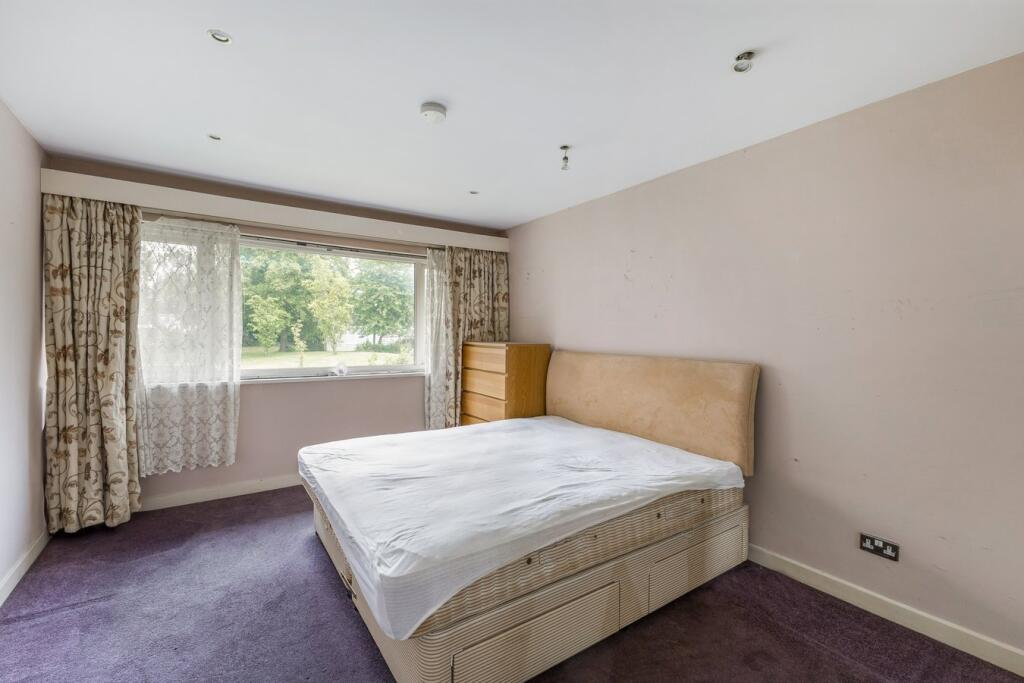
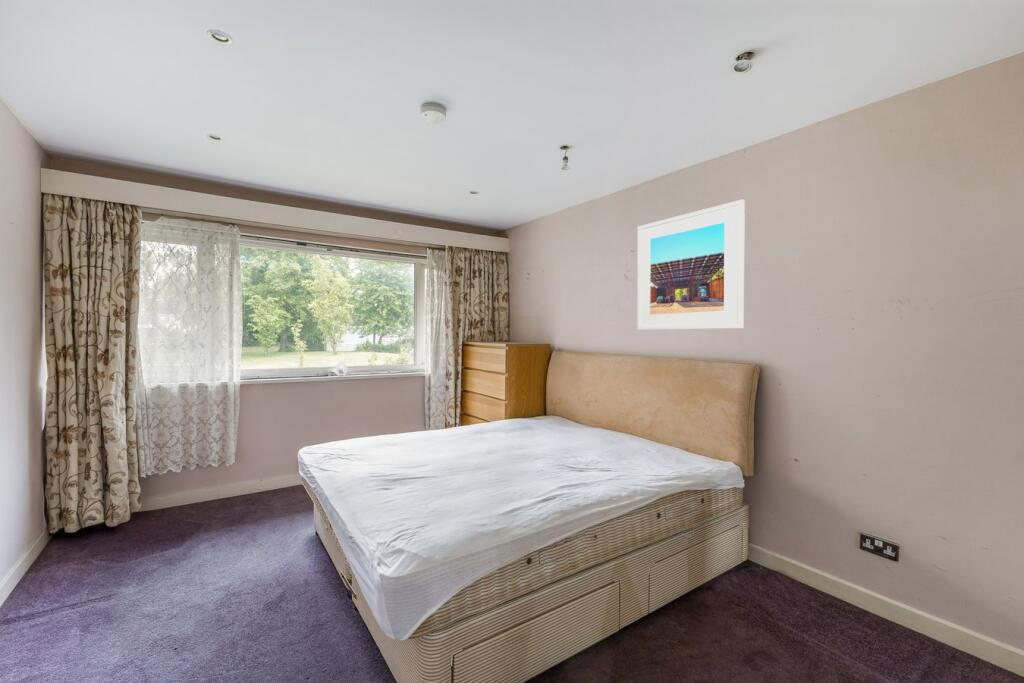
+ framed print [636,198,746,331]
